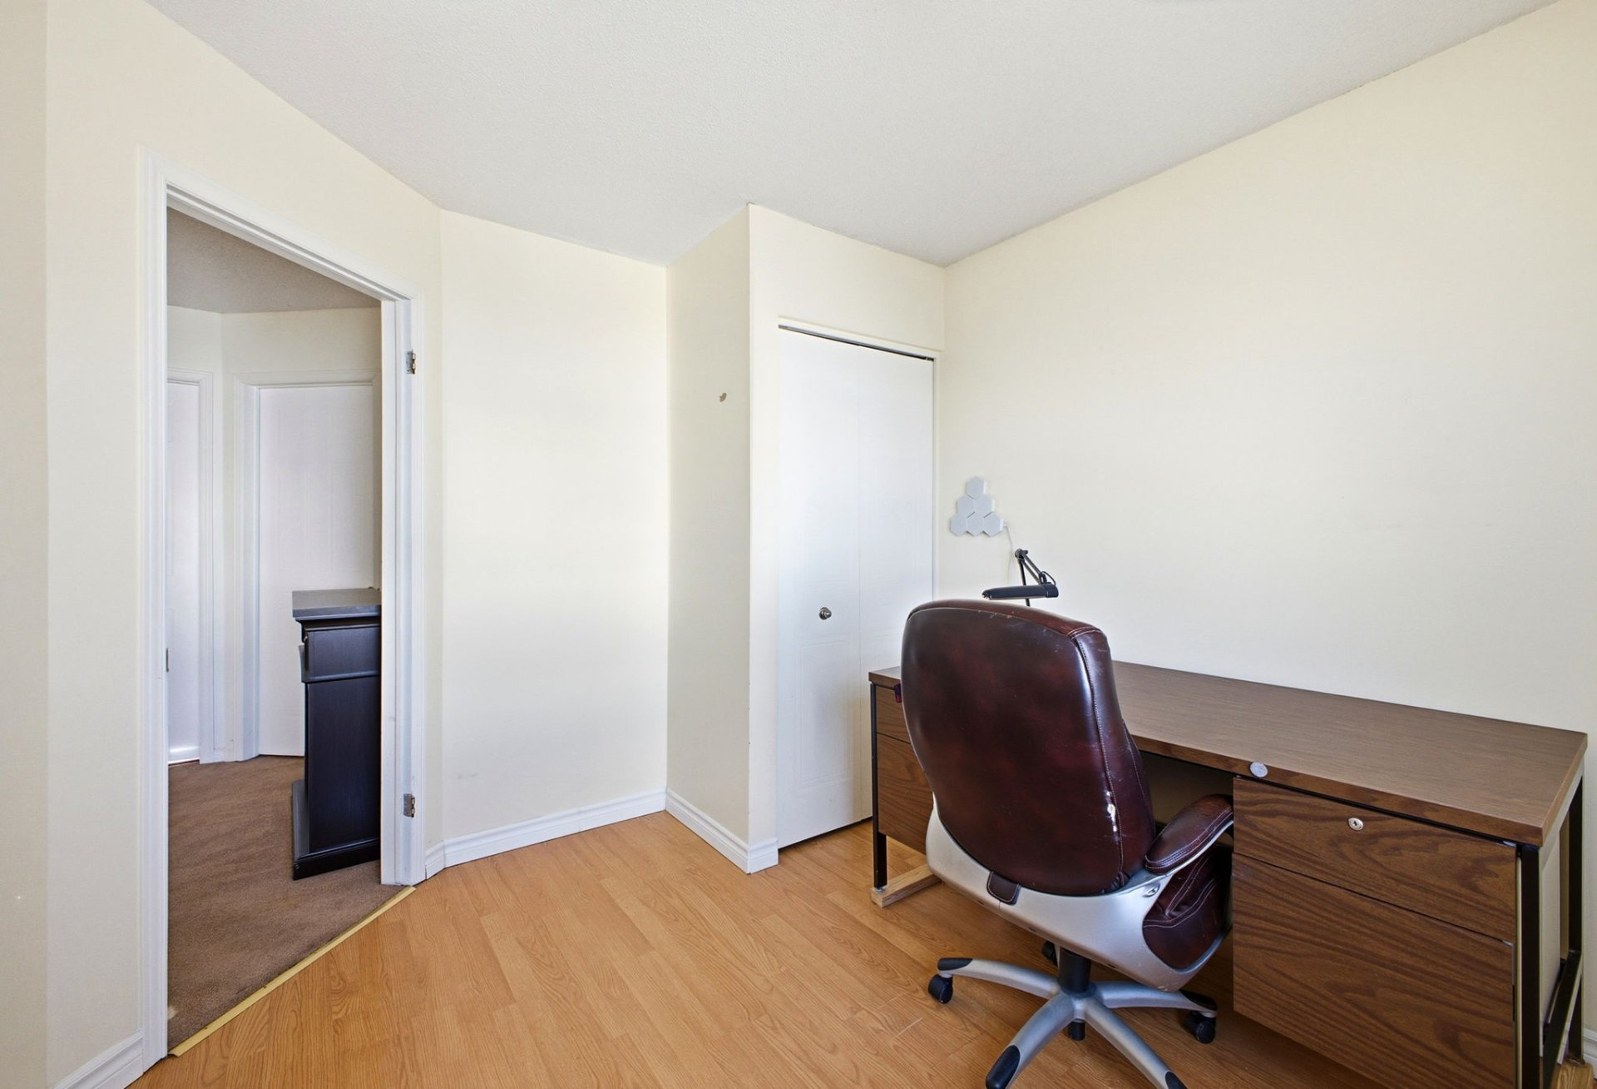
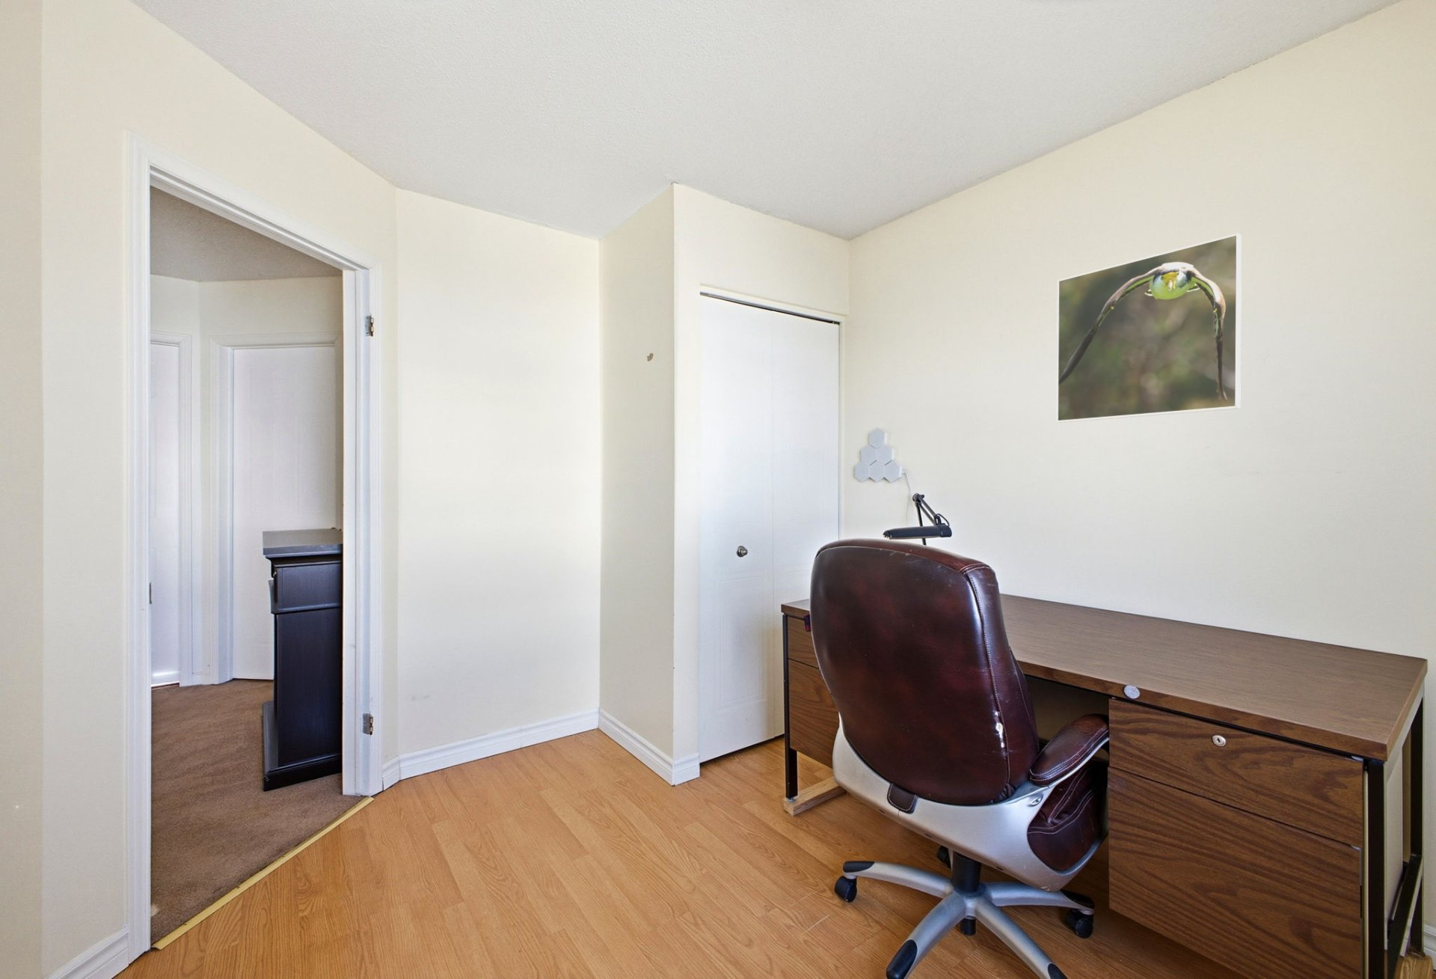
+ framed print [1056,232,1242,423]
